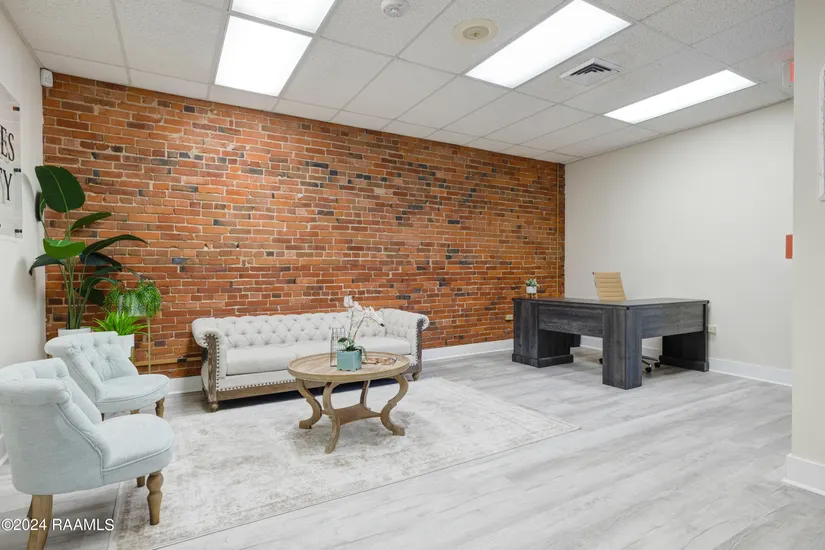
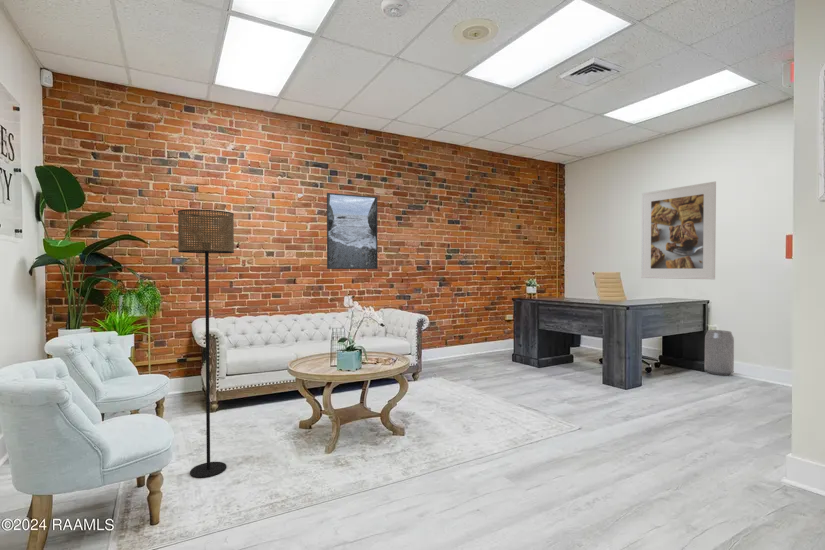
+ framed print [641,181,717,280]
+ floor lamp [177,208,235,479]
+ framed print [326,192,379,270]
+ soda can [704,329,735,376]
